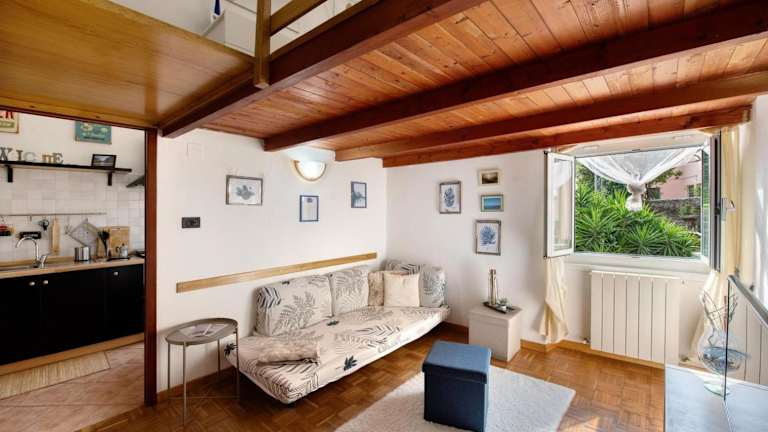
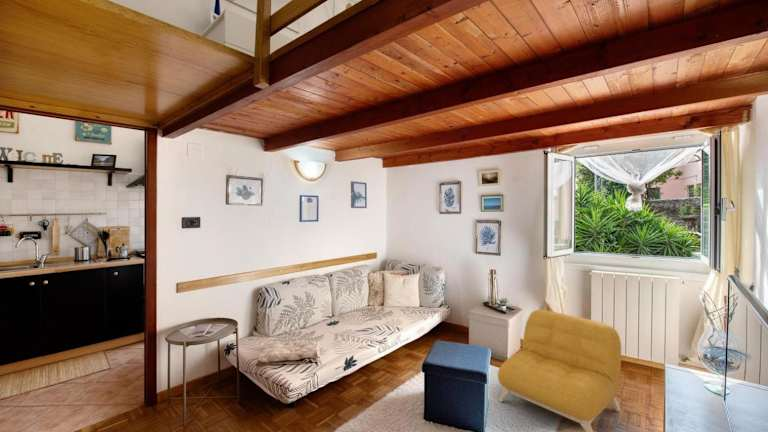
+ armchair [497,309,622,432]
